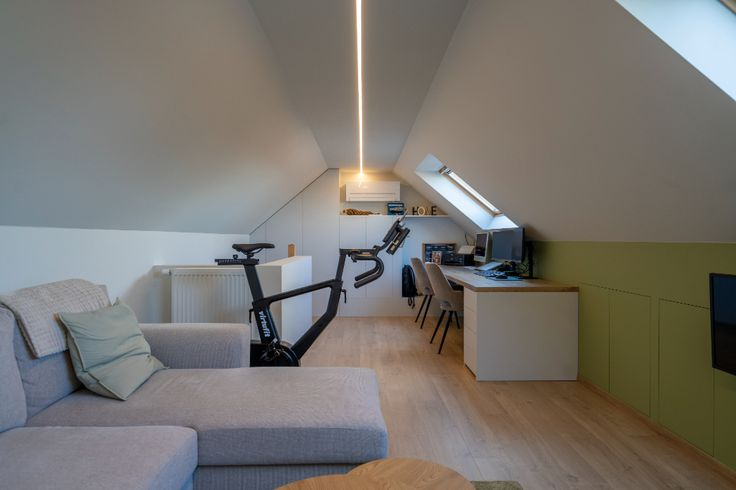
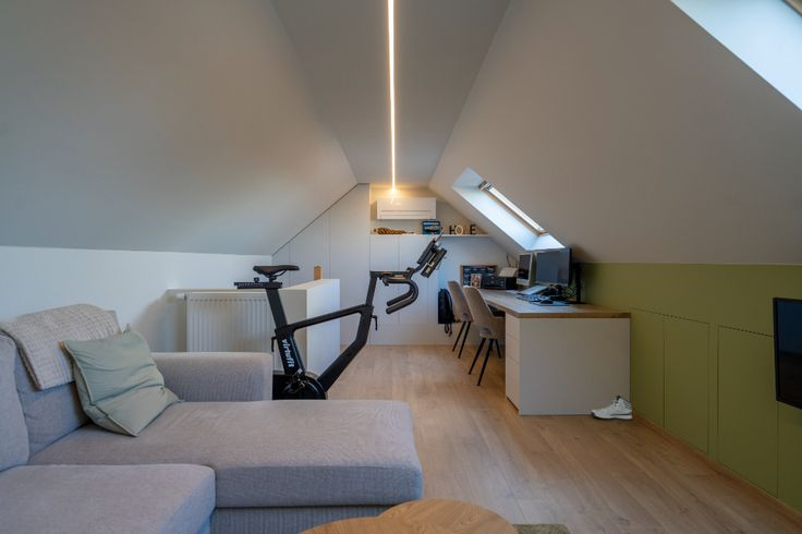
+ sneaker [590,395,633,421]
